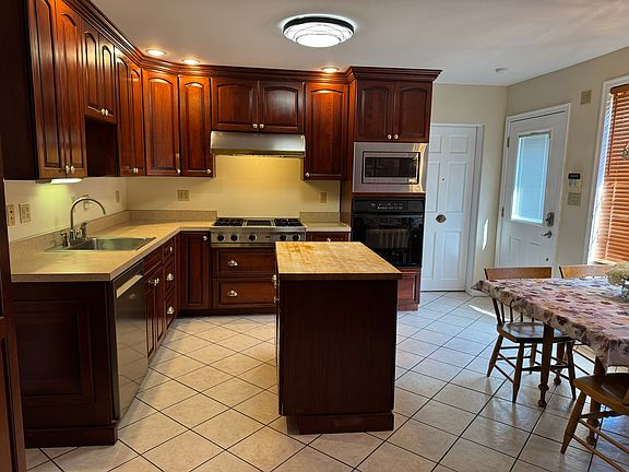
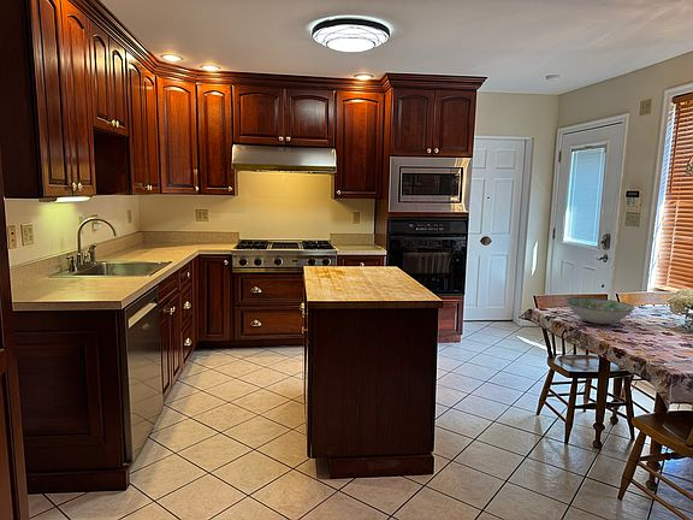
+ decorative bowl [564,296,635,325]
